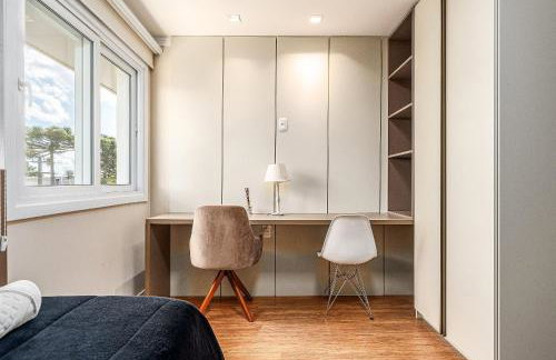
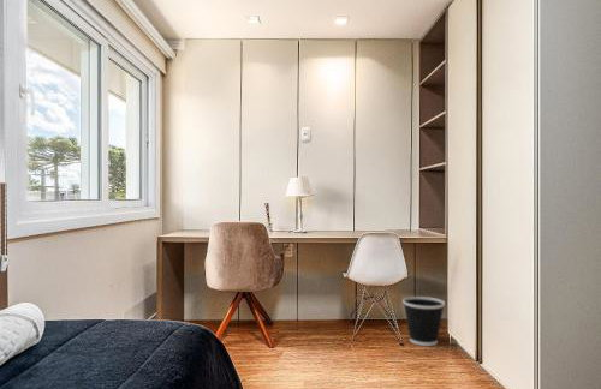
+ wastebasket [401,295,446,347]
